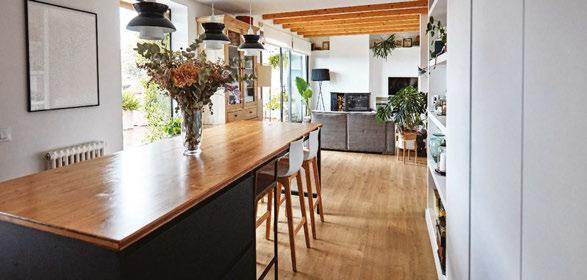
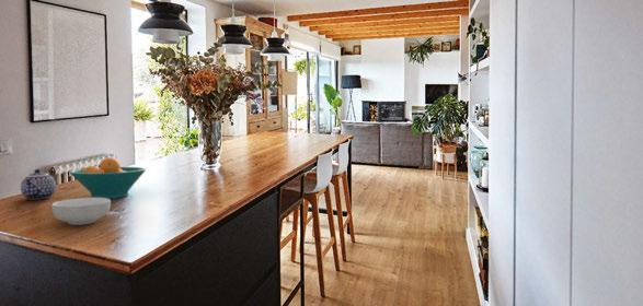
+ teapot [20,168,57,200]
+ cereal bowl [50,197,112,226]
+ fruit bowl [69,156,147,200]
